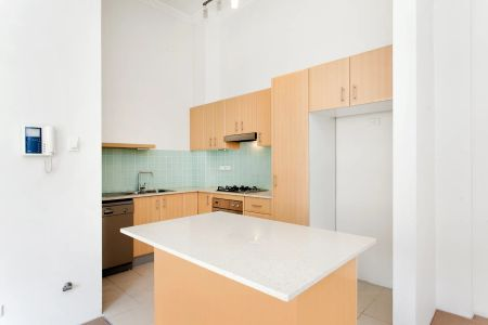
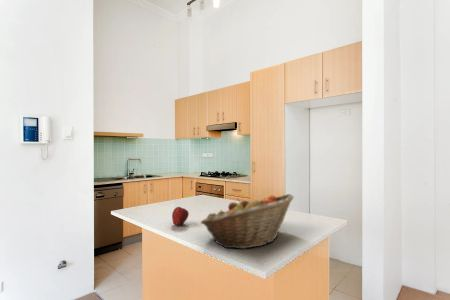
+ apple [171,206,190,226]
+ fruit basket [199,193,295,250]
